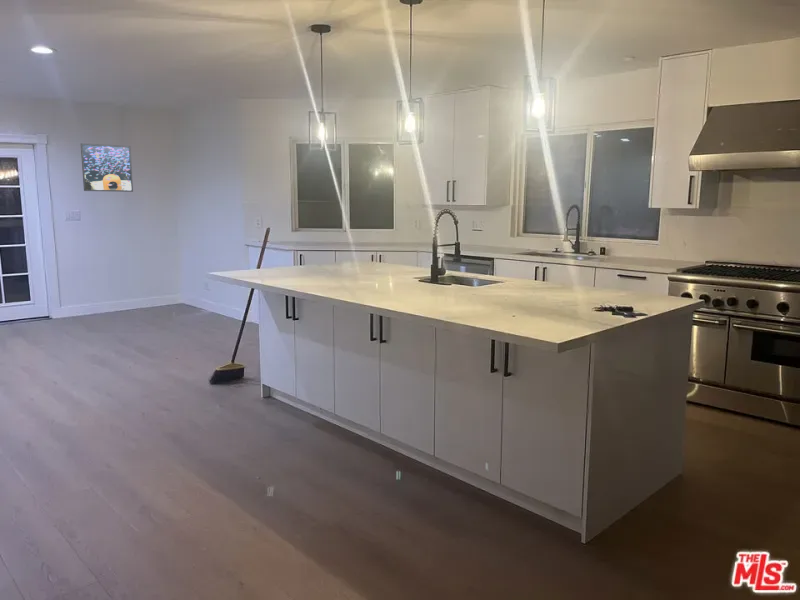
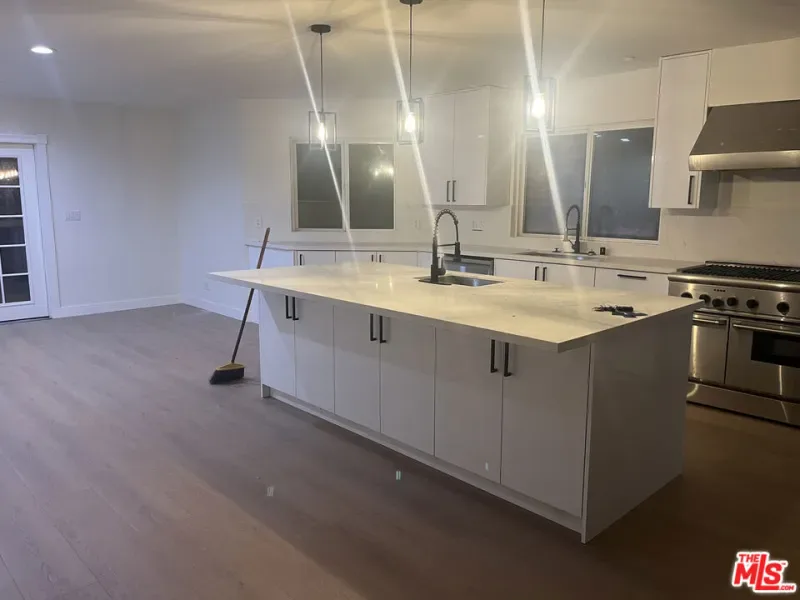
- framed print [80,143,134,193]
